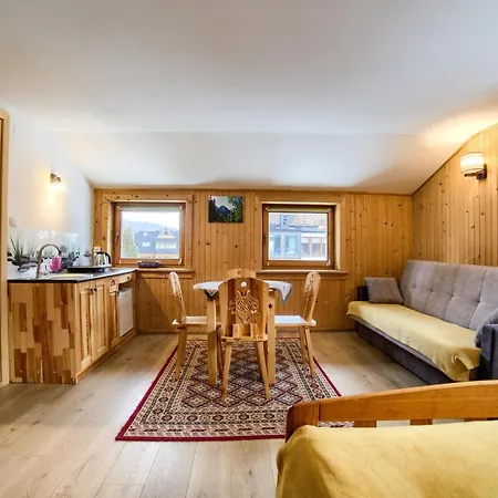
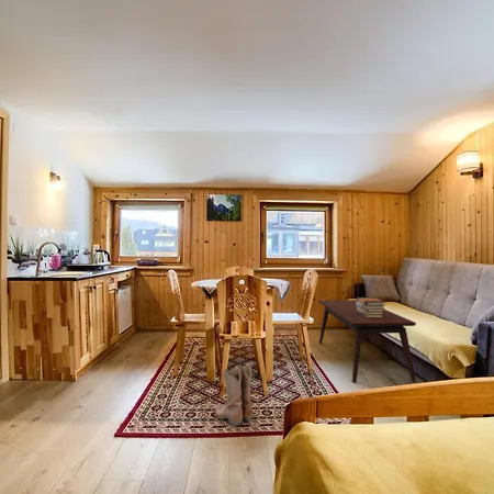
+ boots [214,362,254,427]
+ coffee table [318,299,417,384]
+ book stack [356,296,386,317]
